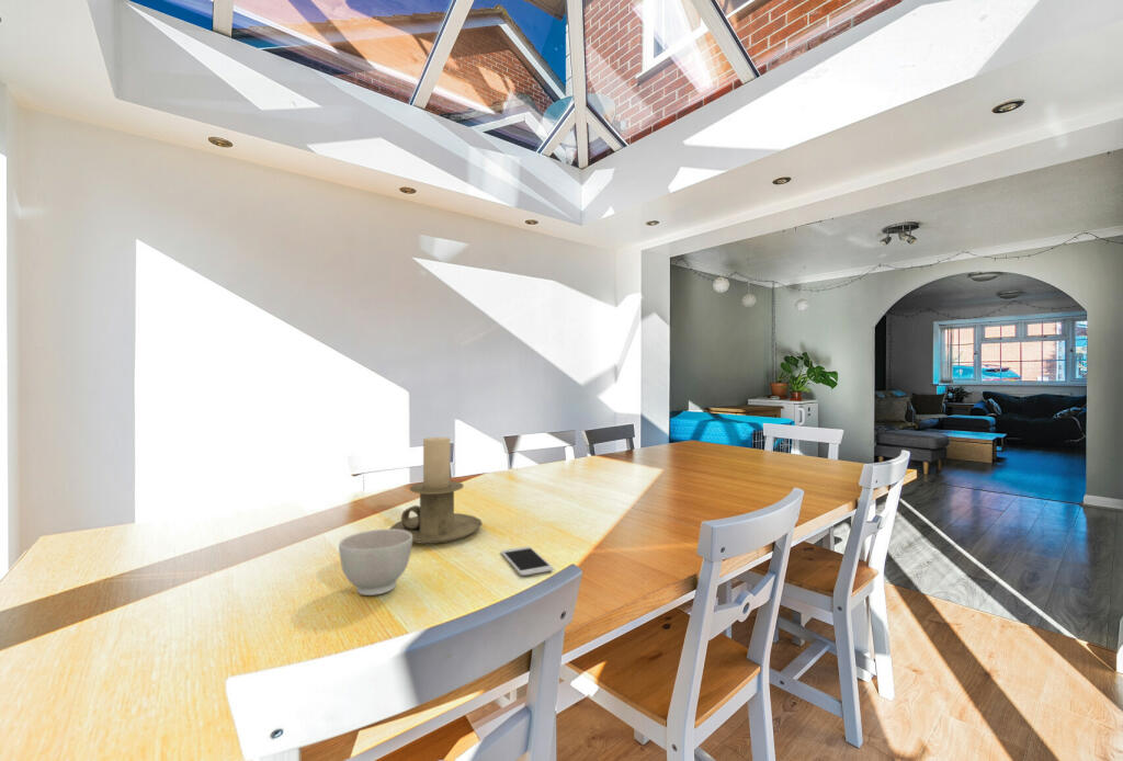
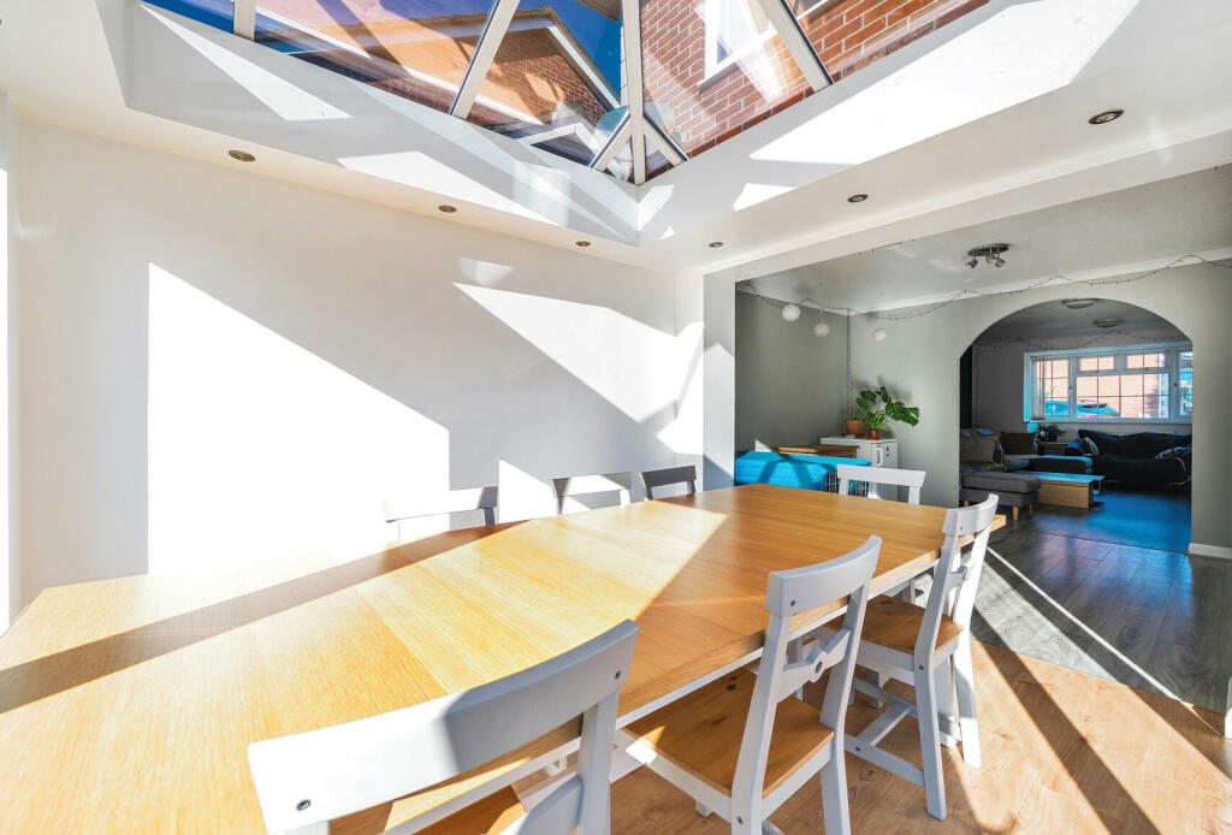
- smartphone [500,545,554,577]
- bowl [338,527,413,597]
- candle holder [389,436,484,545]
